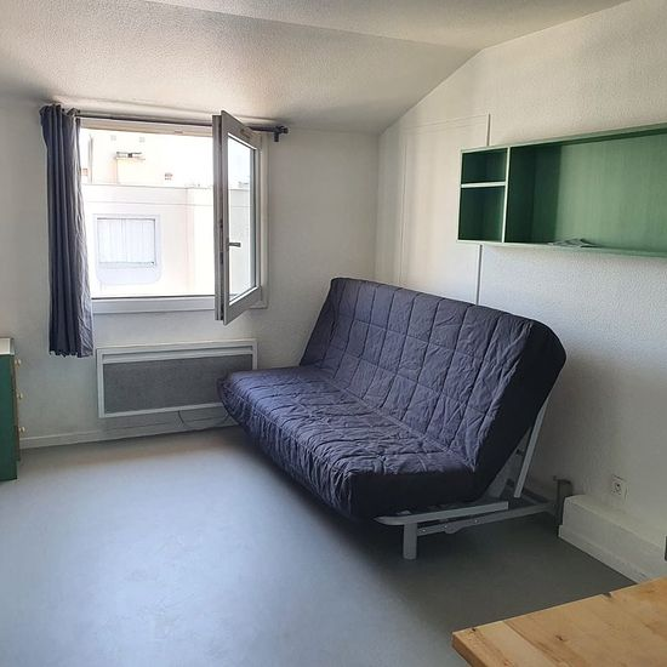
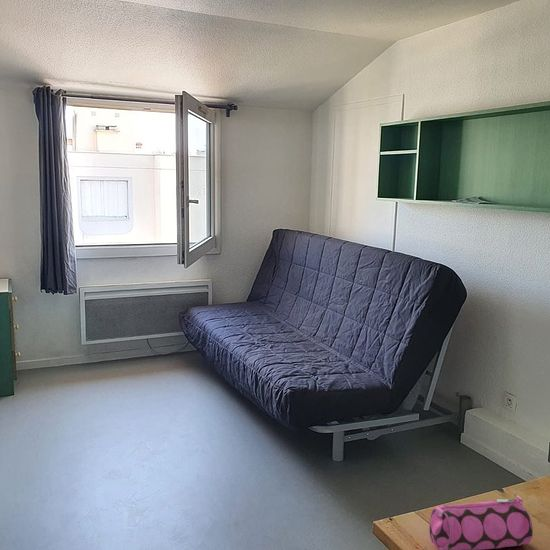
+ pencil case [428,494,534,550]
